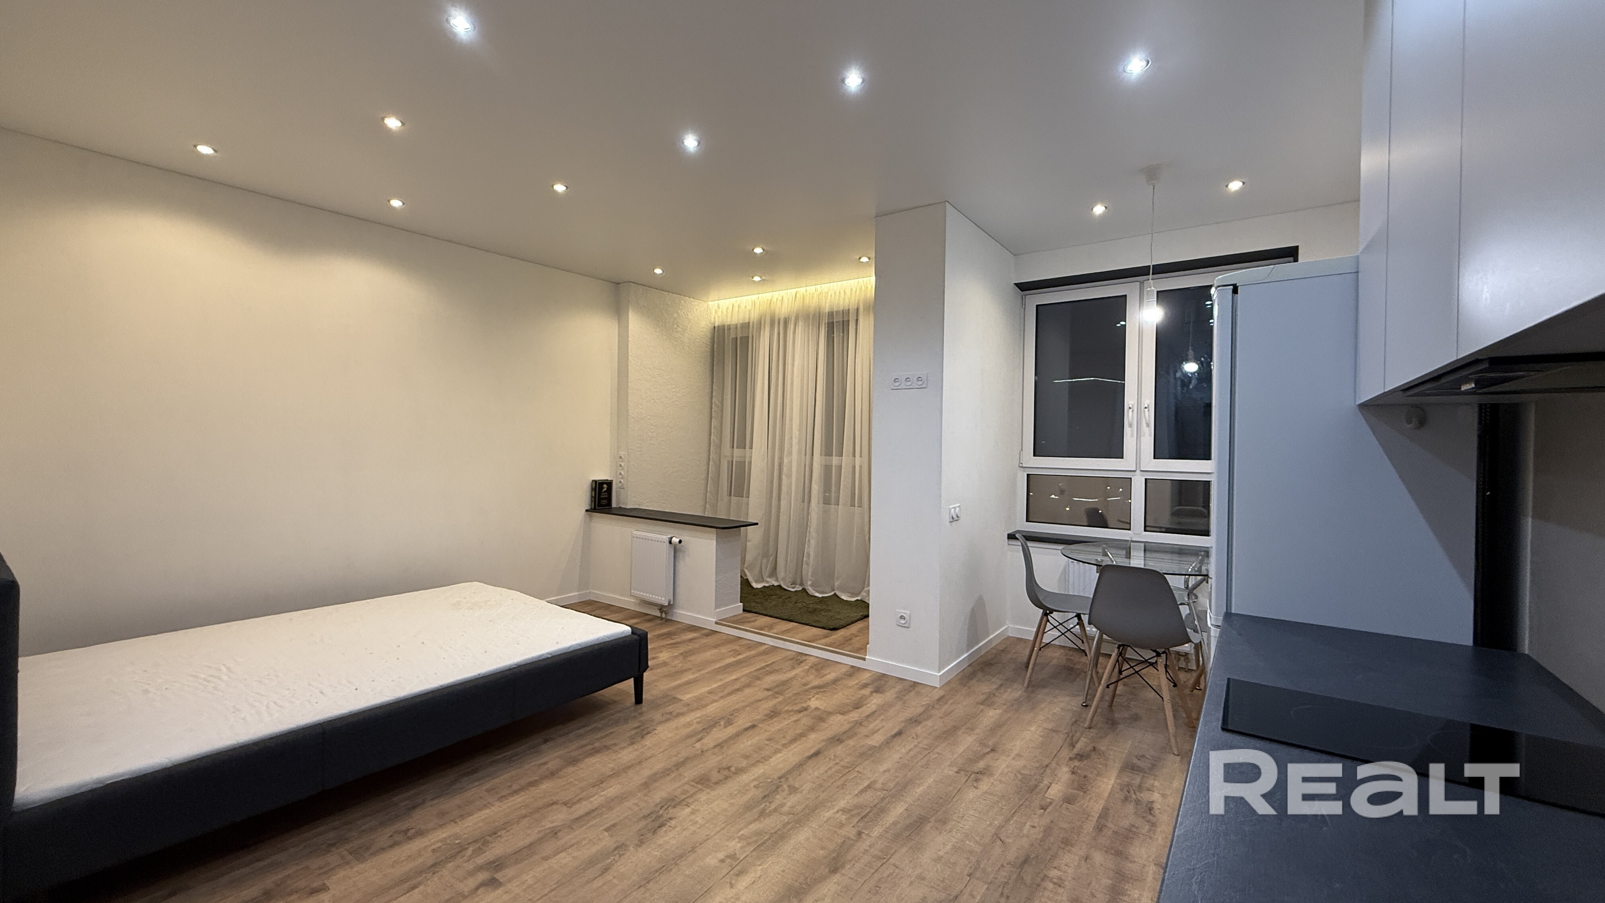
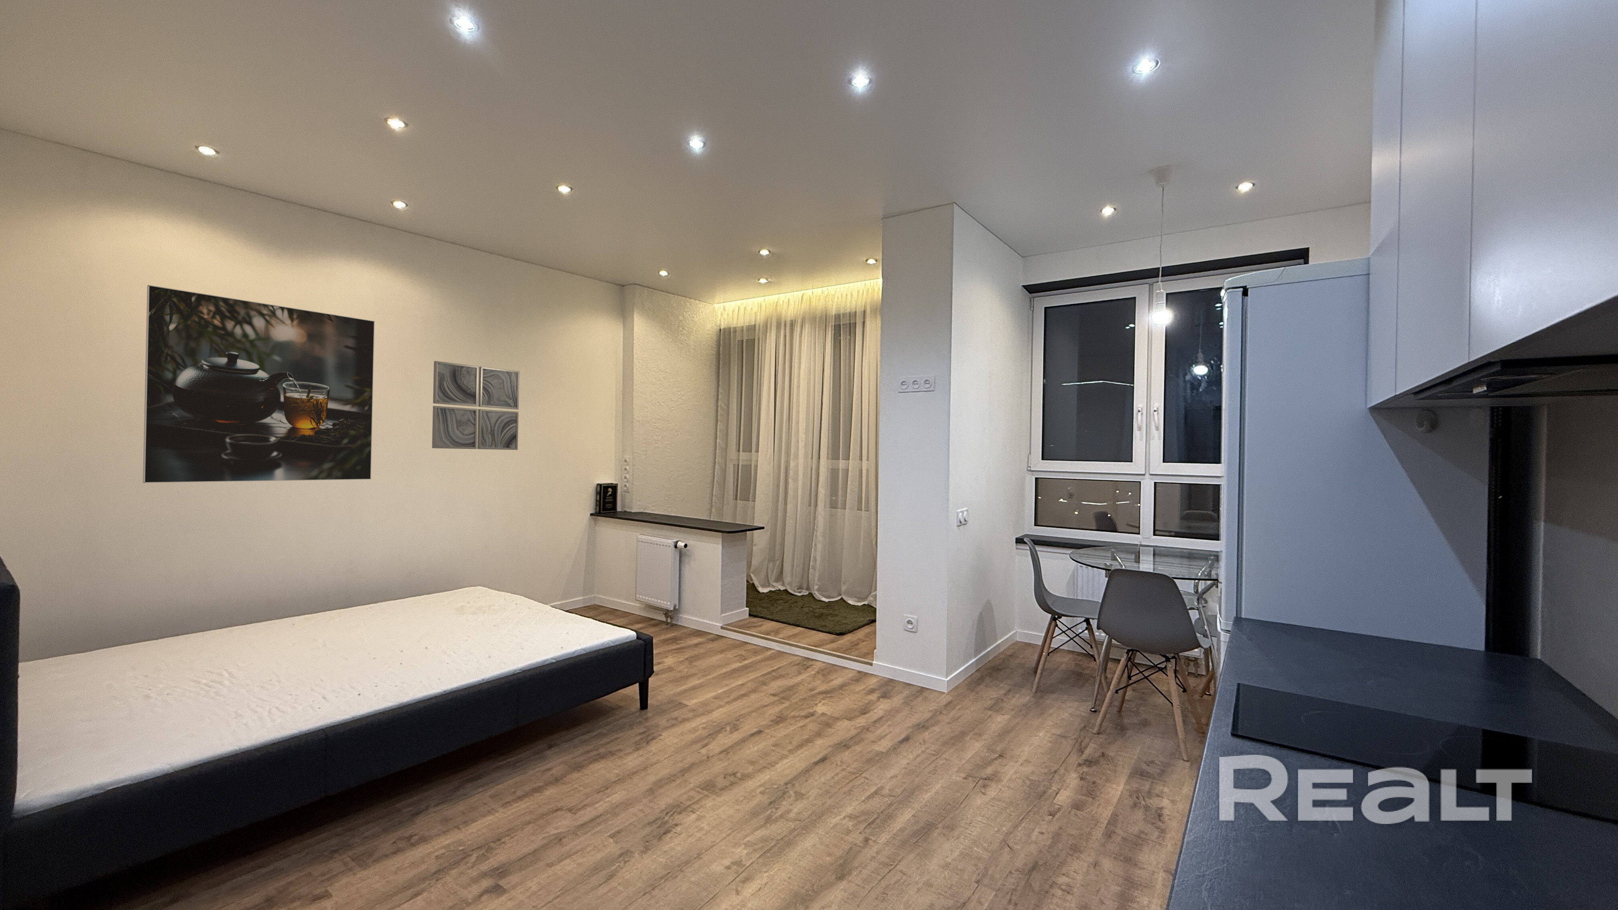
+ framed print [142,284,374,483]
+ wall art [431,361,520,450]
